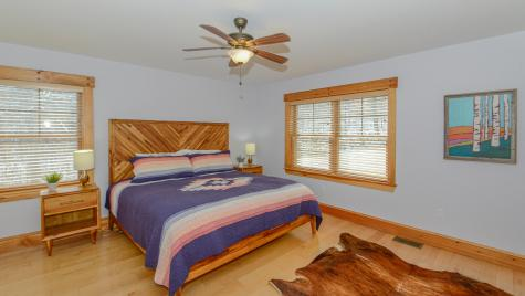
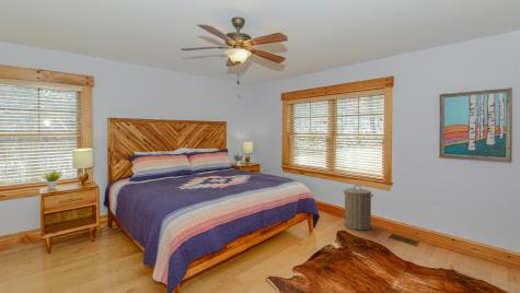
+ laundry hamper [343,184,374,231]
